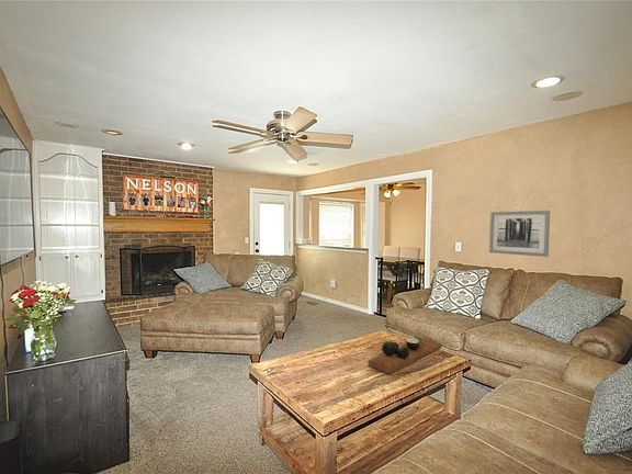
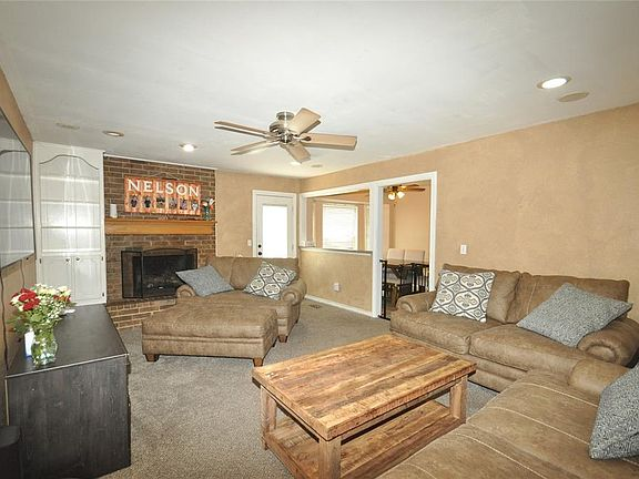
- decorative tray [368,336,443,376]
- wall art [488,210,551,258]
